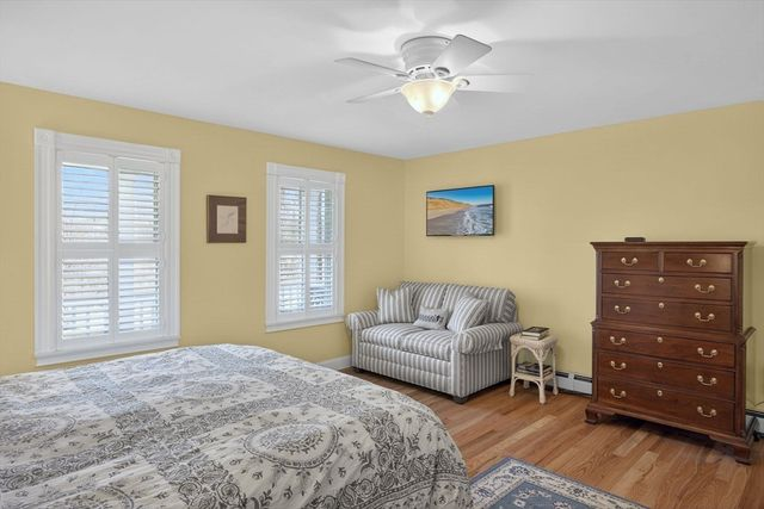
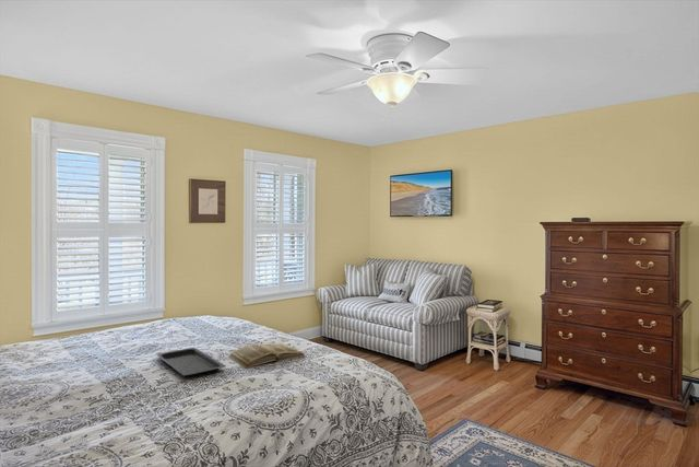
+ serving tray [155,347,226,378]
+ book [227,342,306,369]
